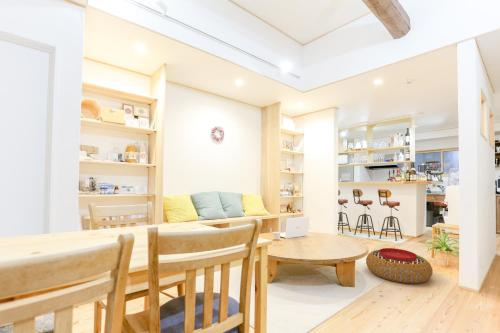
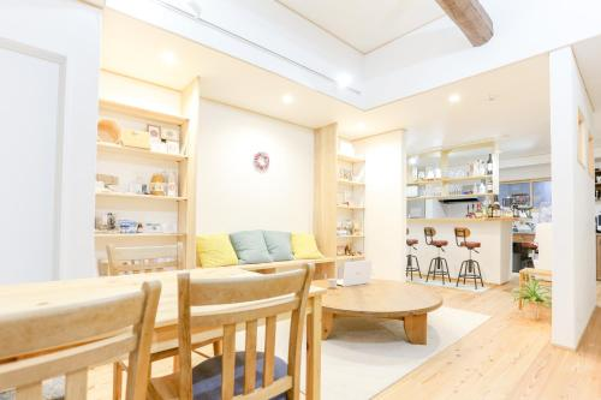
- pouf [365,247,434,285]
